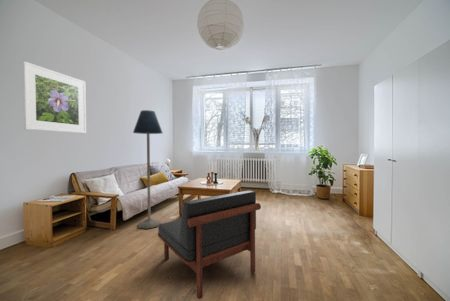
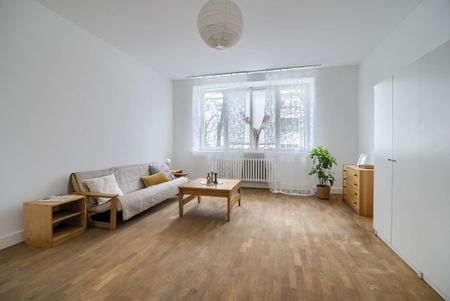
- armchair [157,190,262,300]
- floor lamp [132,109,163,230]
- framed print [22,60,87,134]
